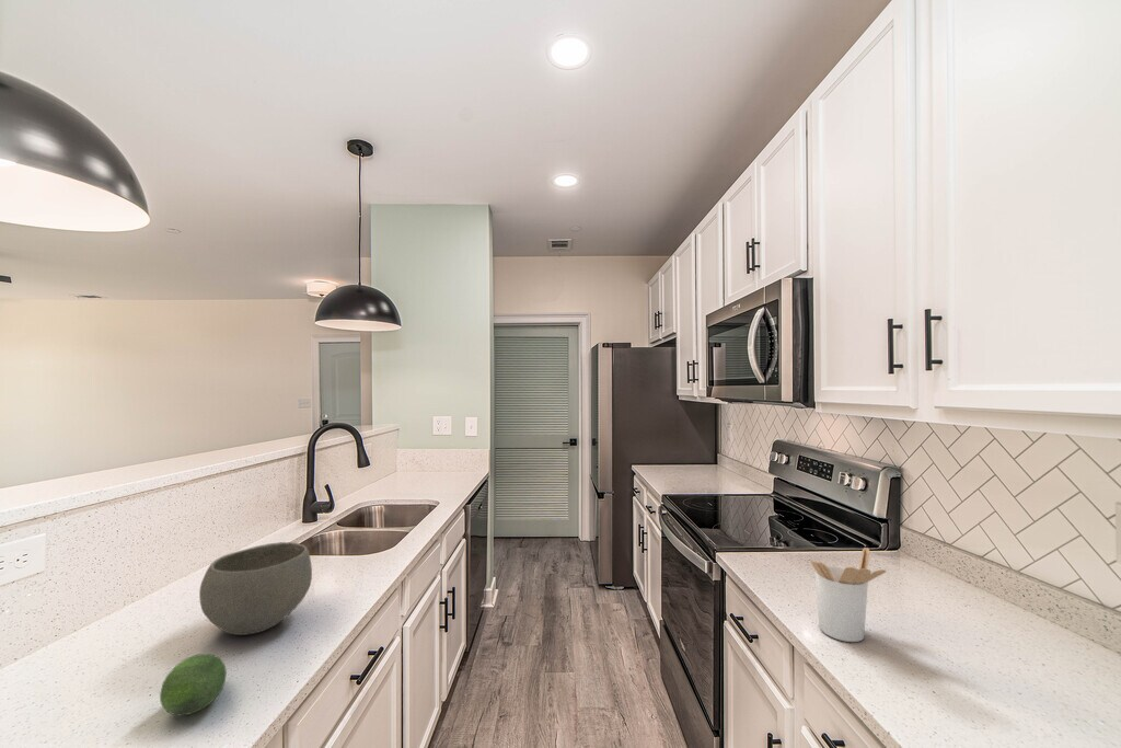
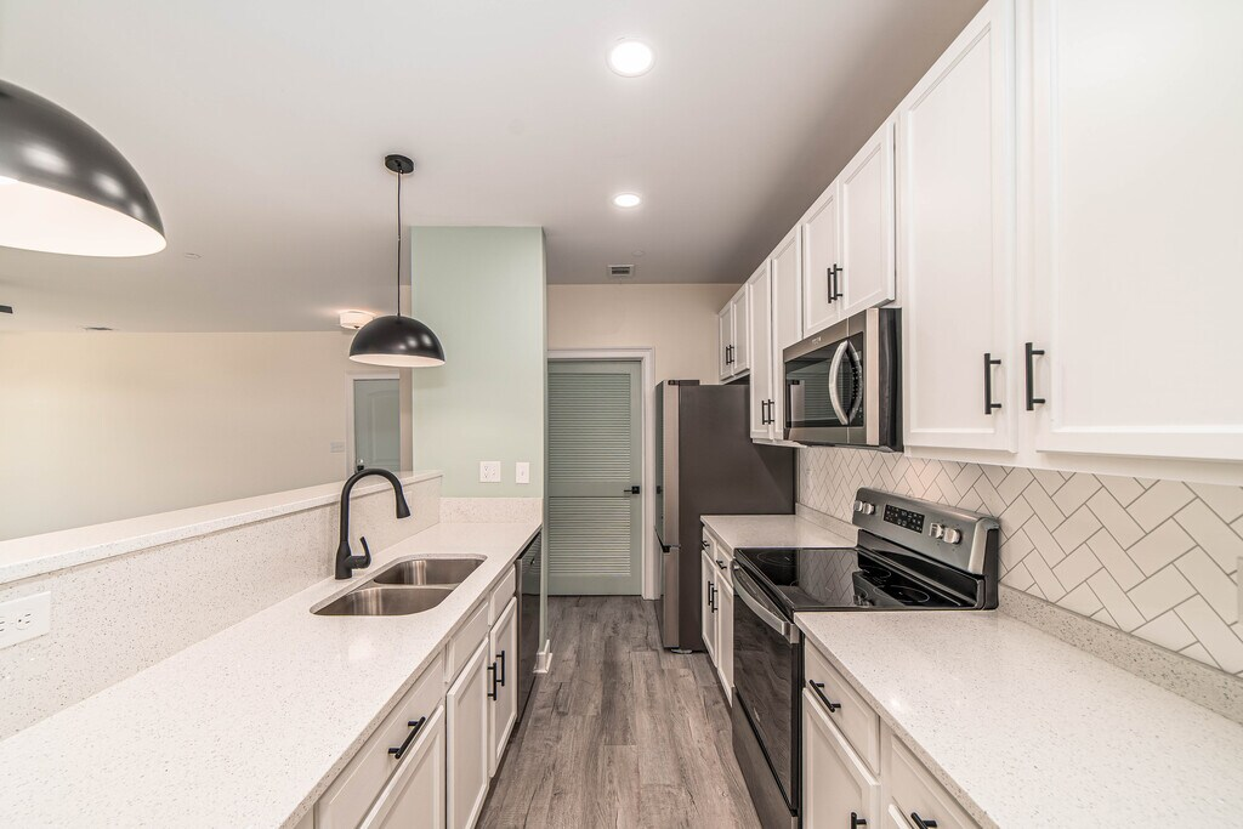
- utensil holder [809,546,887,643]
- bowl [198,541,313,636]
- fruit [159,653,228,716]
